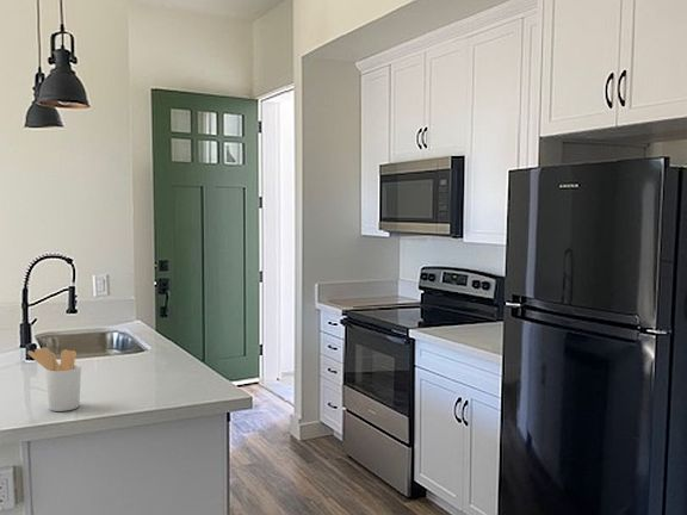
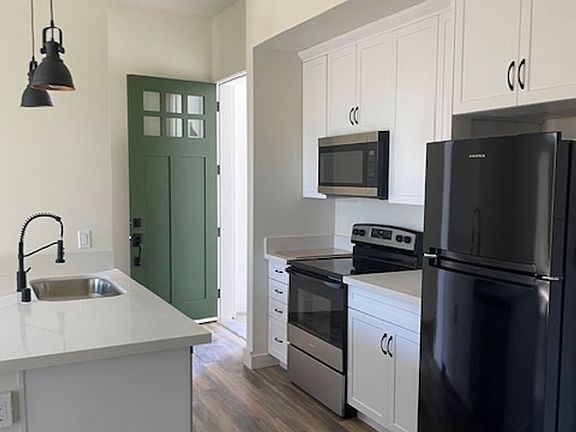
- utensil holder [26,346,82,412]
